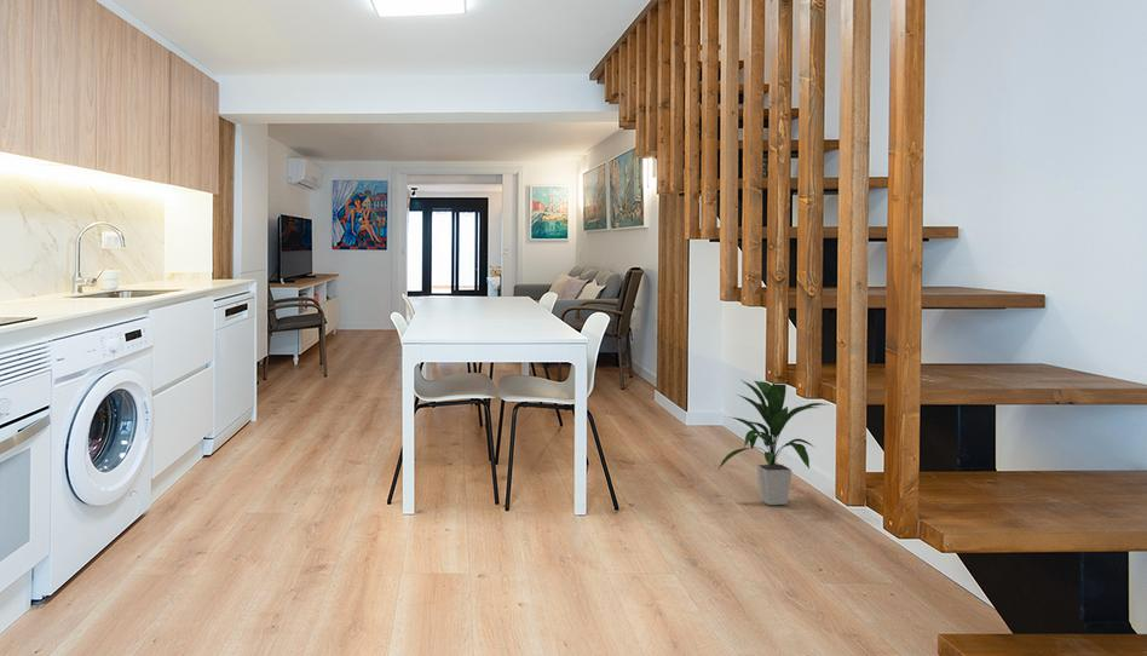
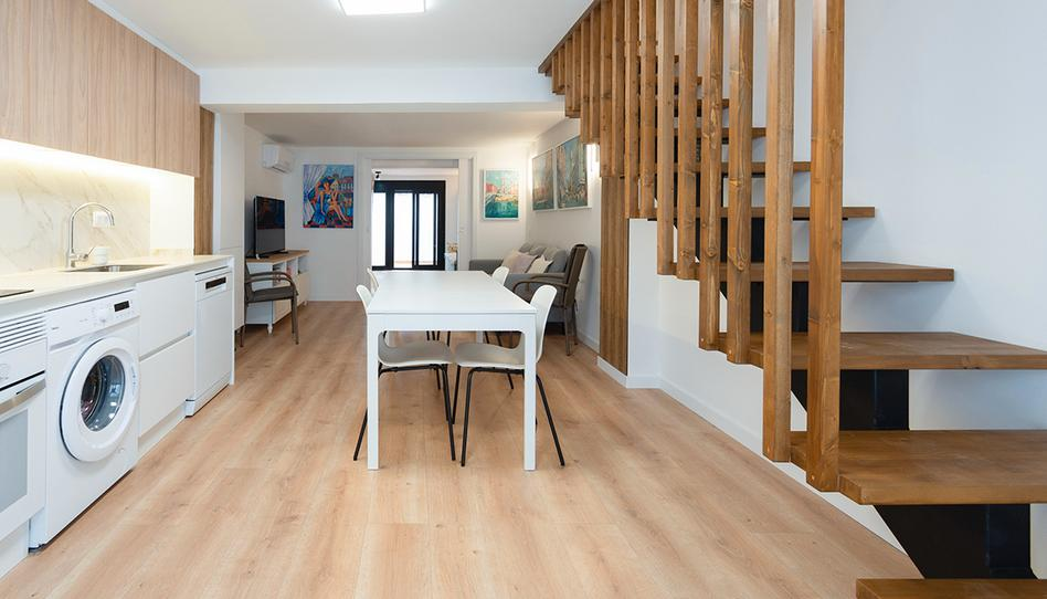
- indoor plant [716,379,829,506]
